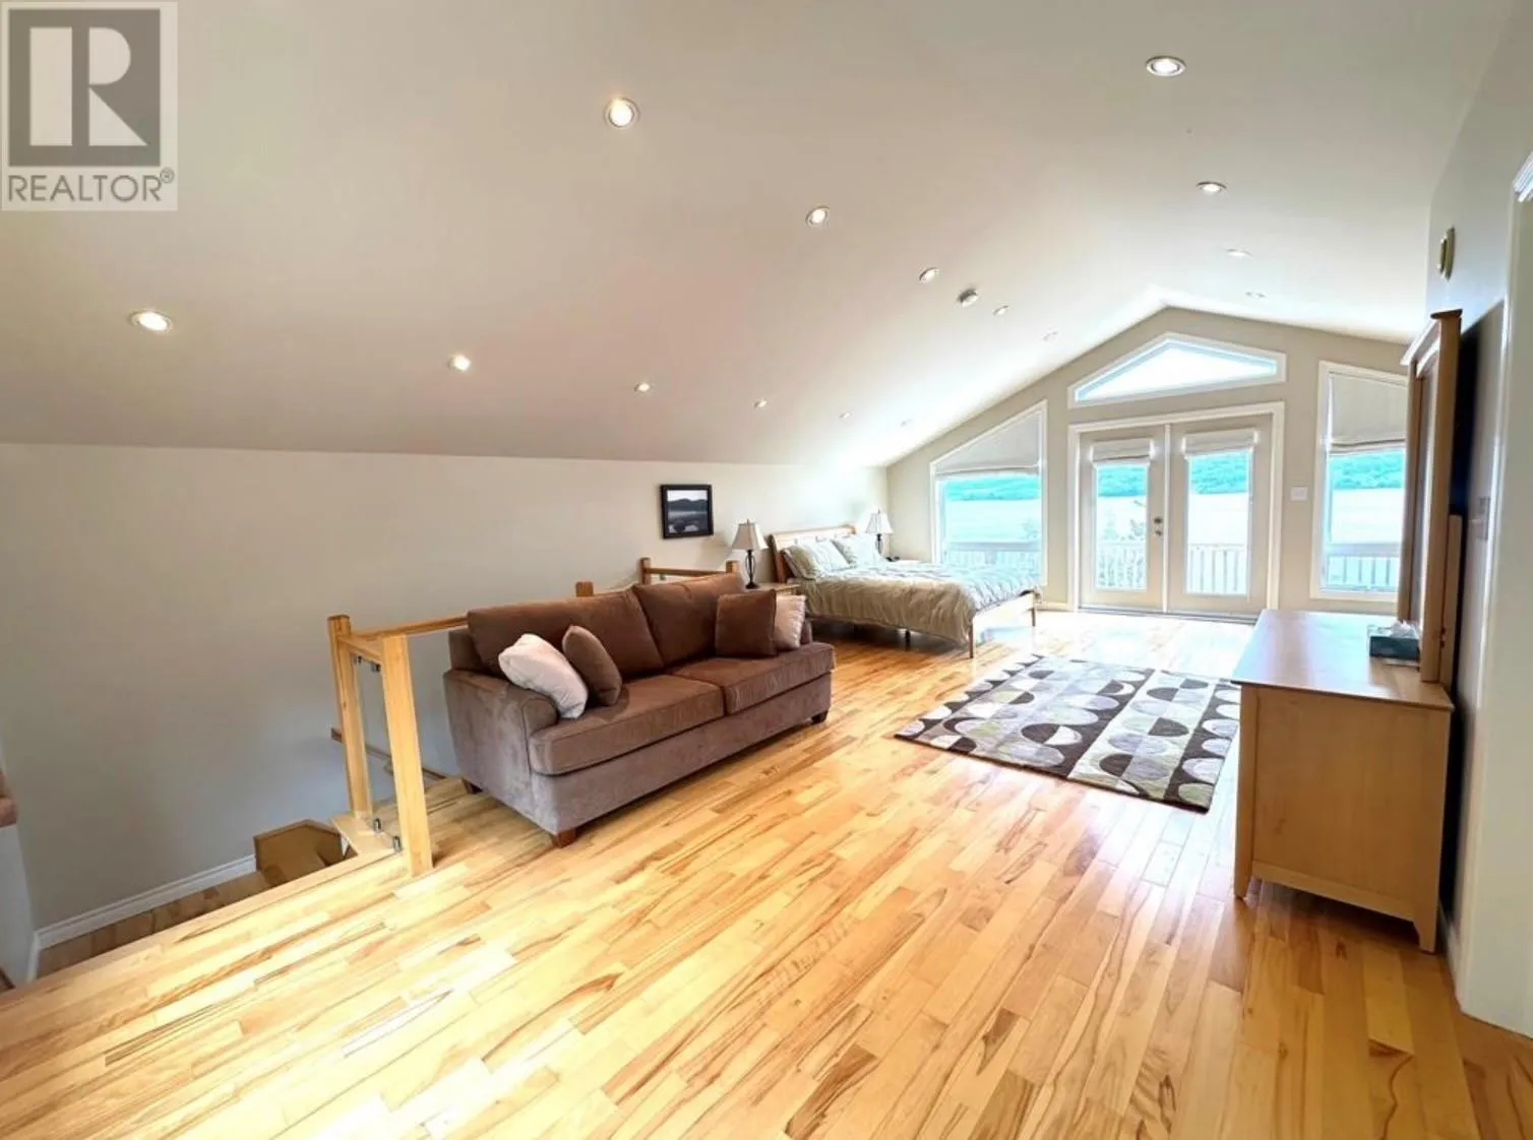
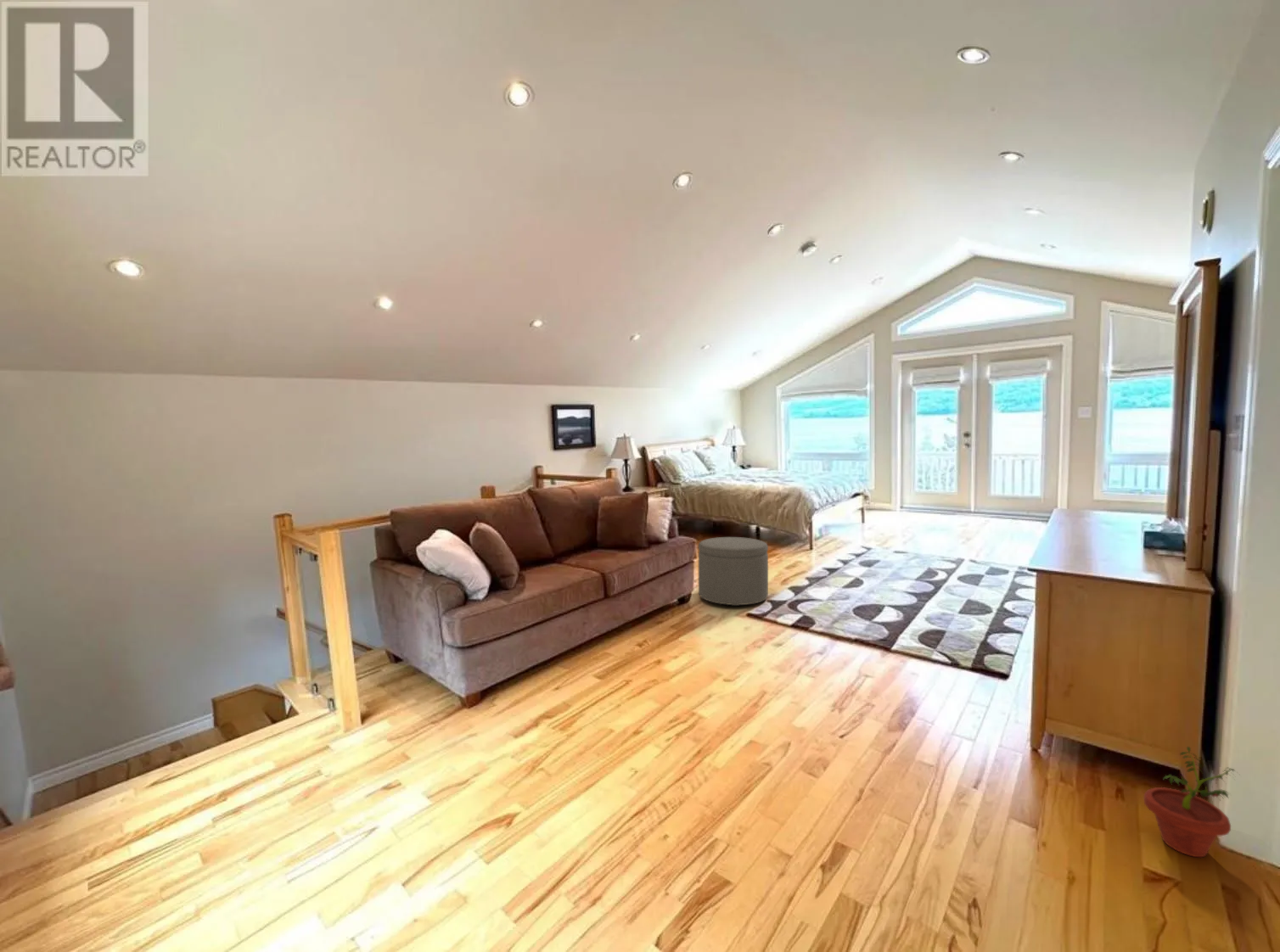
+ ottoman [698,536,769,607]
+ potted plant [1143,746,1242,858]
